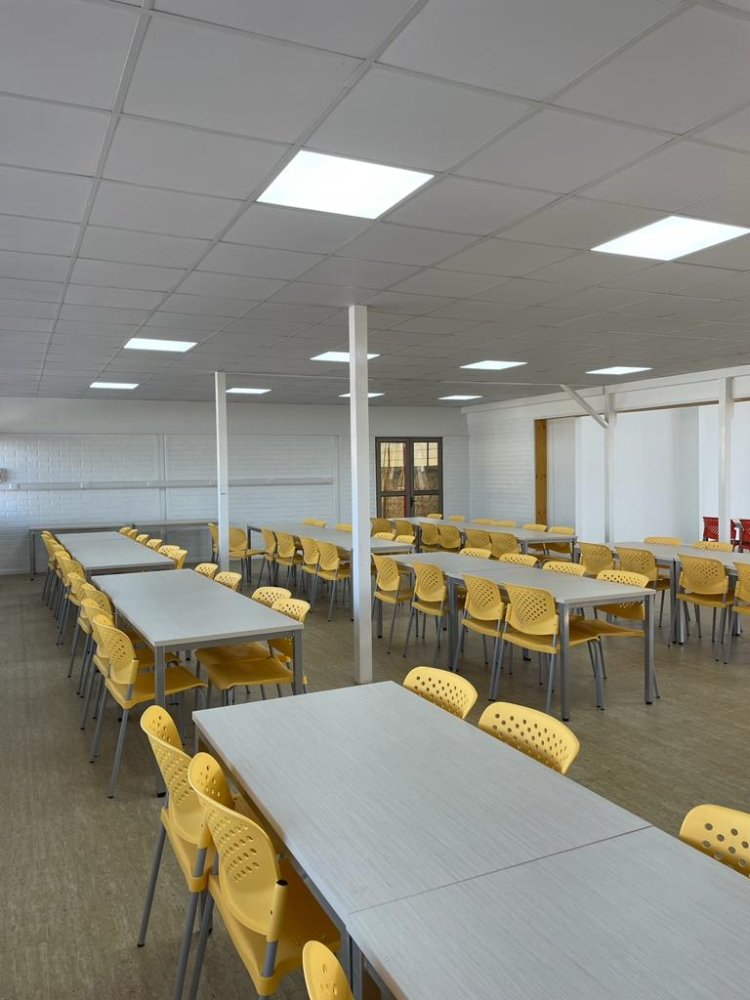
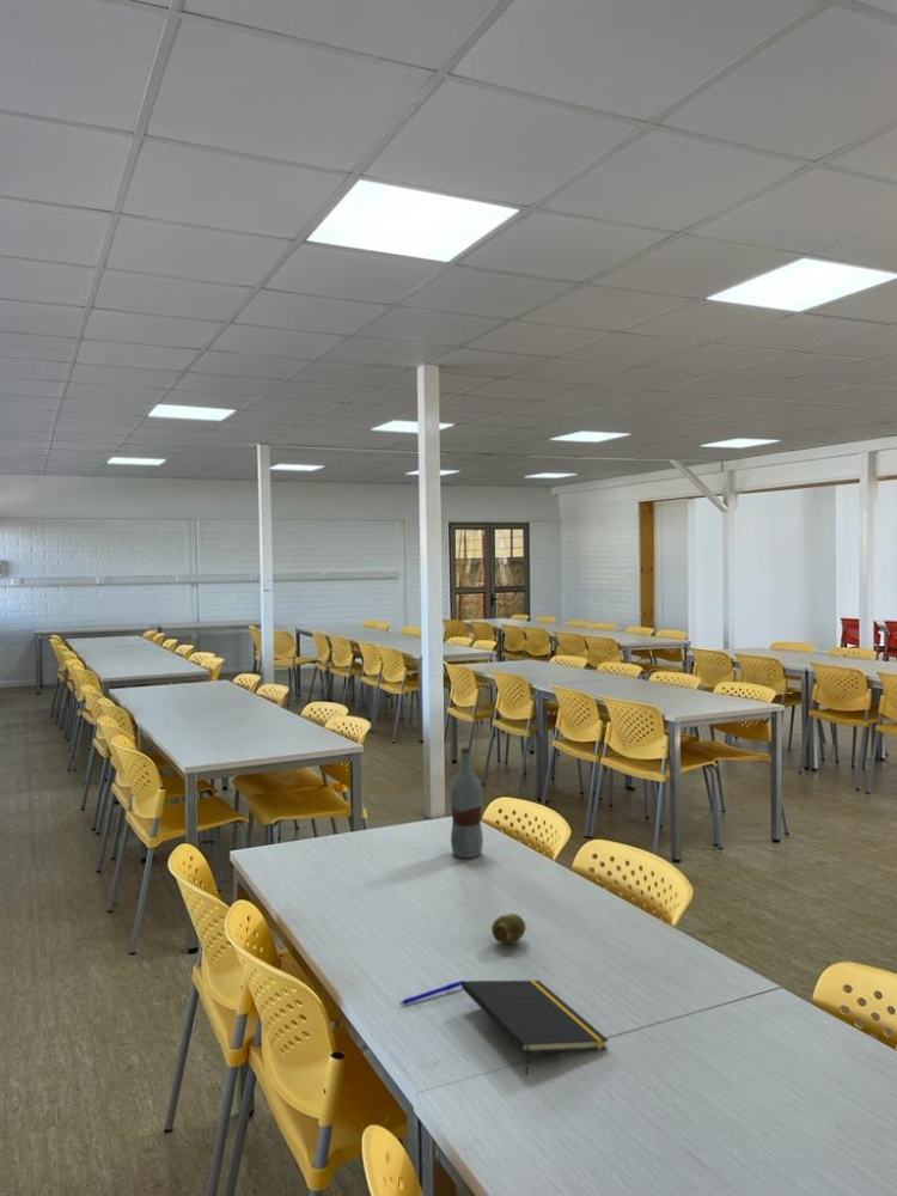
+ notepad [460,978,610,1075]
+ fruit [490,913,527,946]
+ pen [399,980,464,1005]
+ bottle [448,746,484,859]
